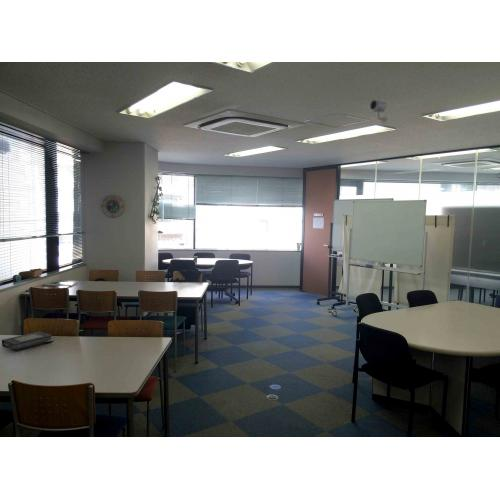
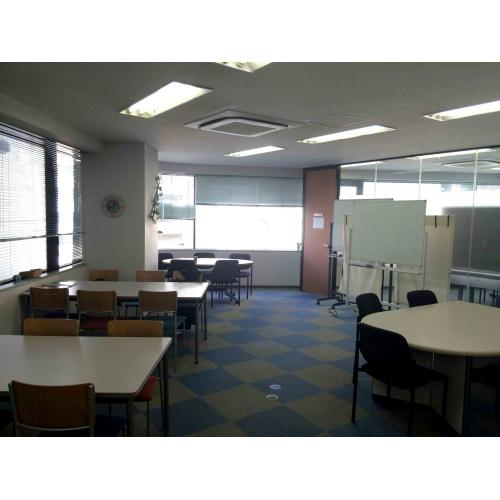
- book [1,330,54,352]
- security camera [369,99,389,124]
